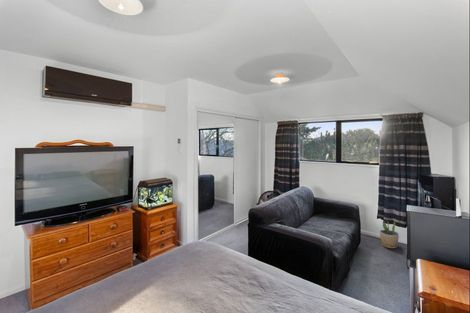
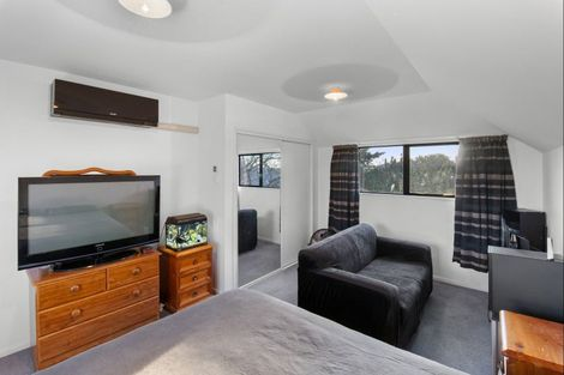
- potted plant [379,219,399,249]
